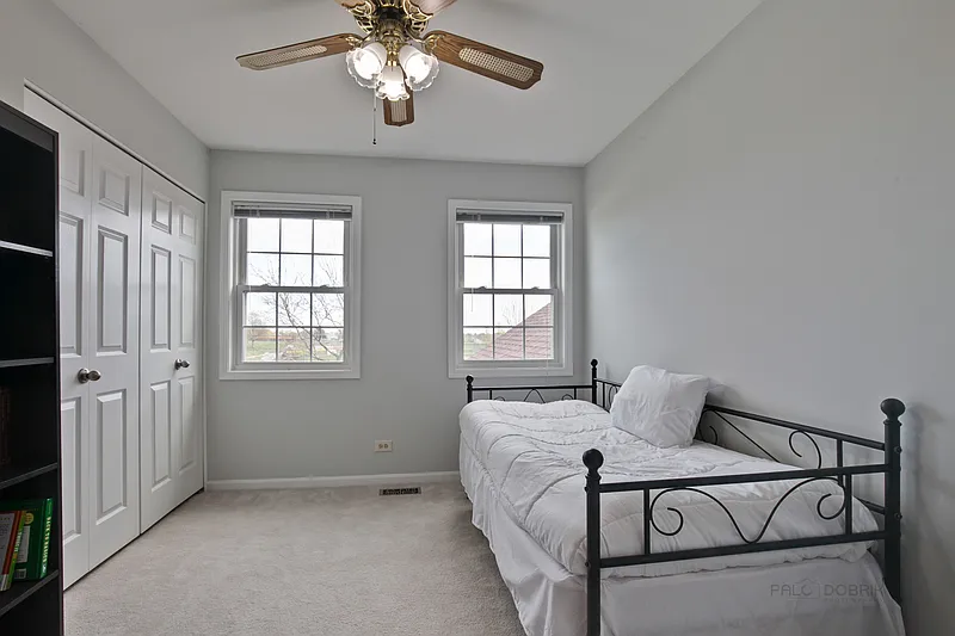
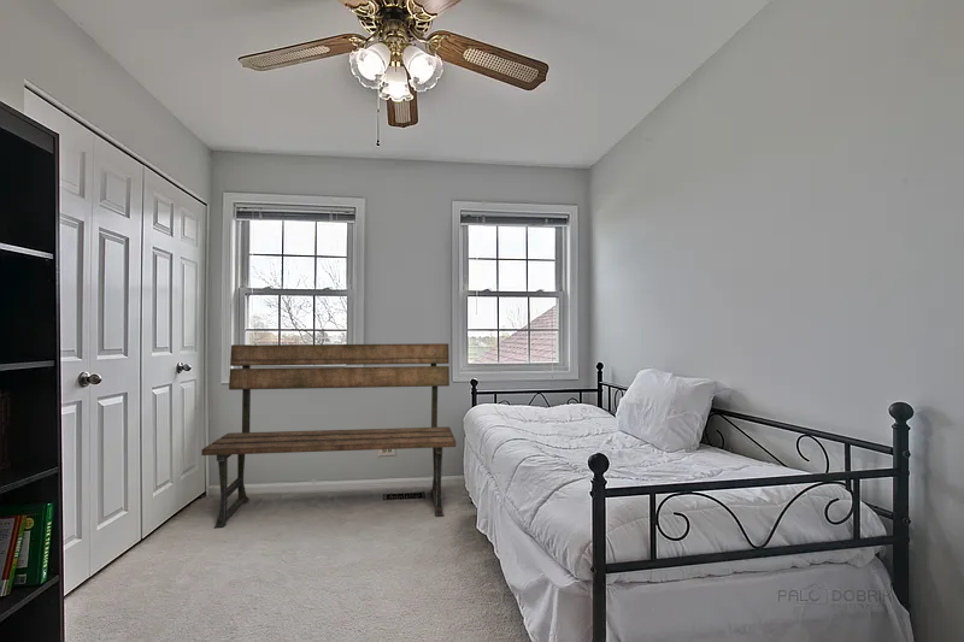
+ bench [200,342,457,530]
